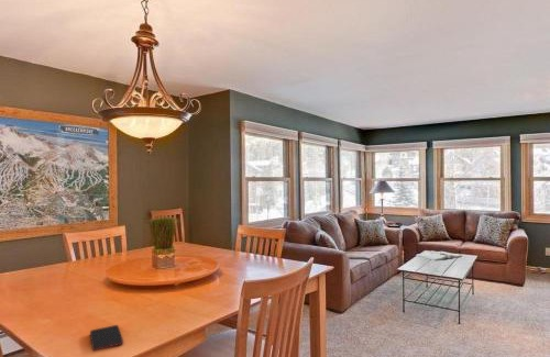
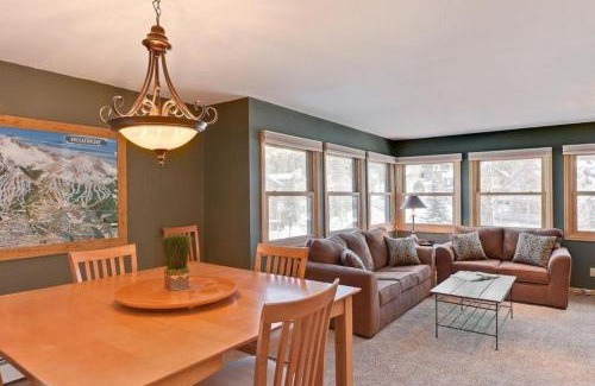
- smartphone [89,324,124,352]
